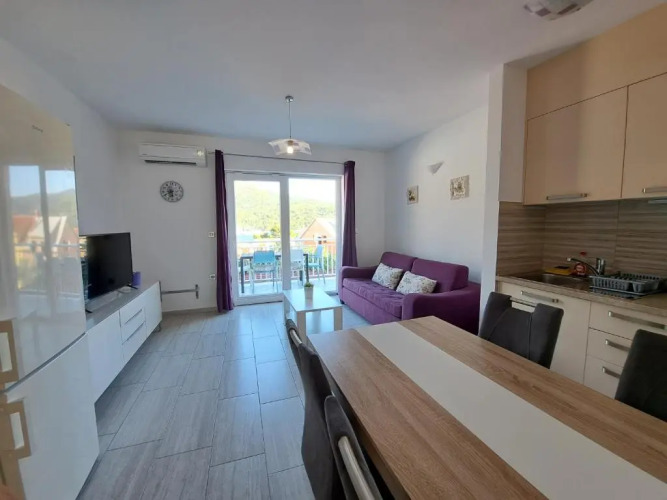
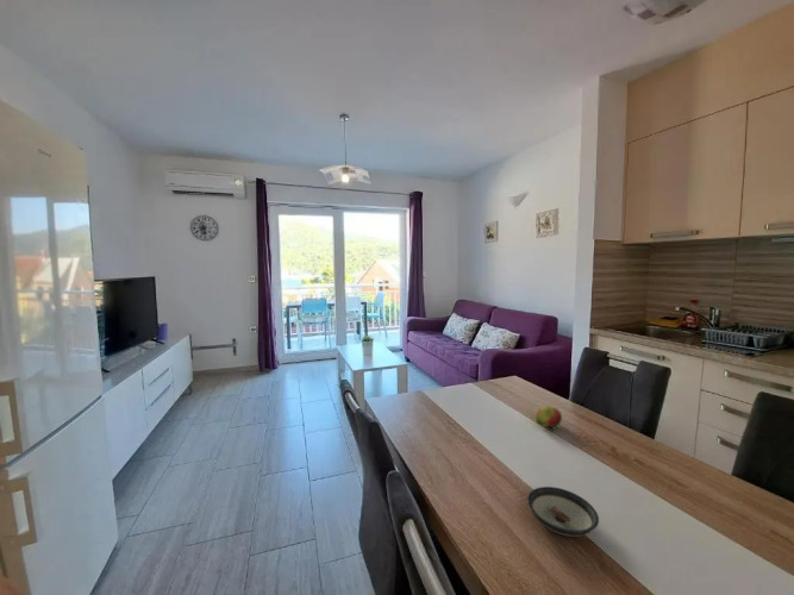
+ saucer [526,486,600,538]
+ fruit [534,405,563,431]
